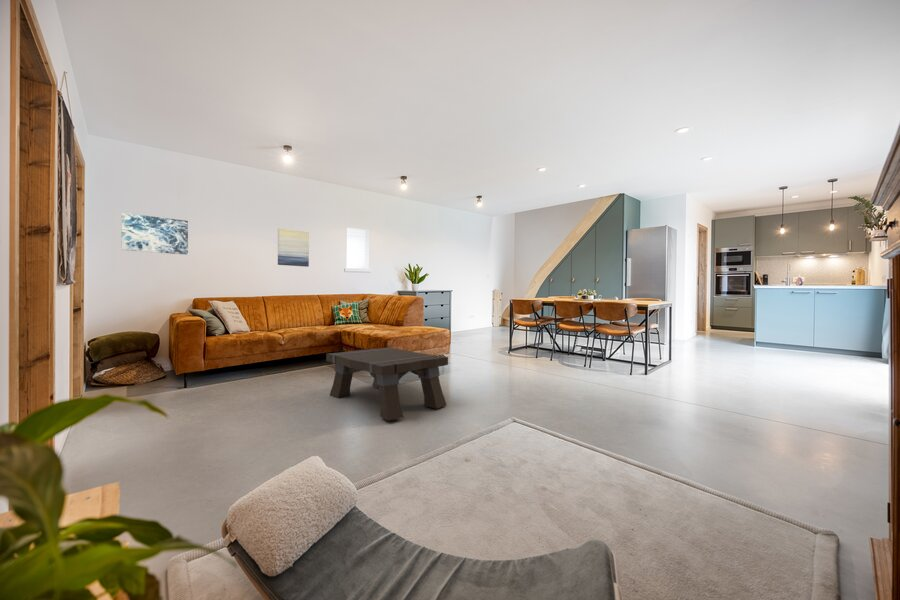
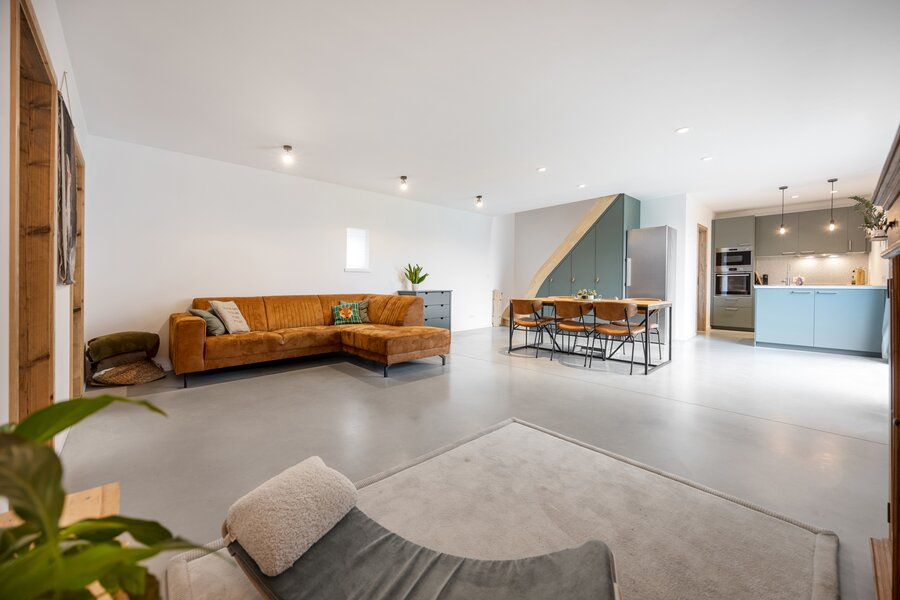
- wall art [120,212,189,256]
- wall art [277,227,310,268]
- coffee table [325,346,449,421]
